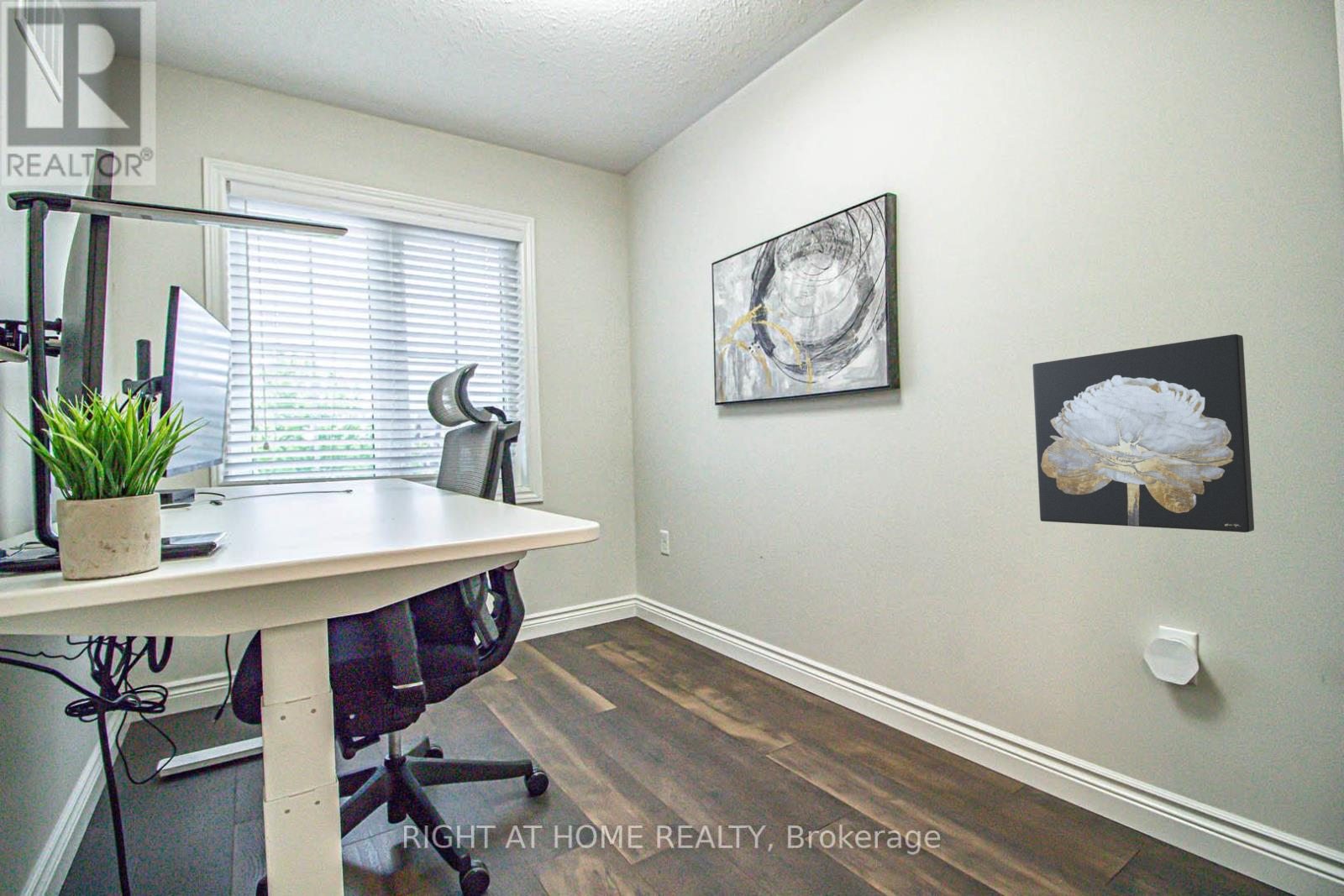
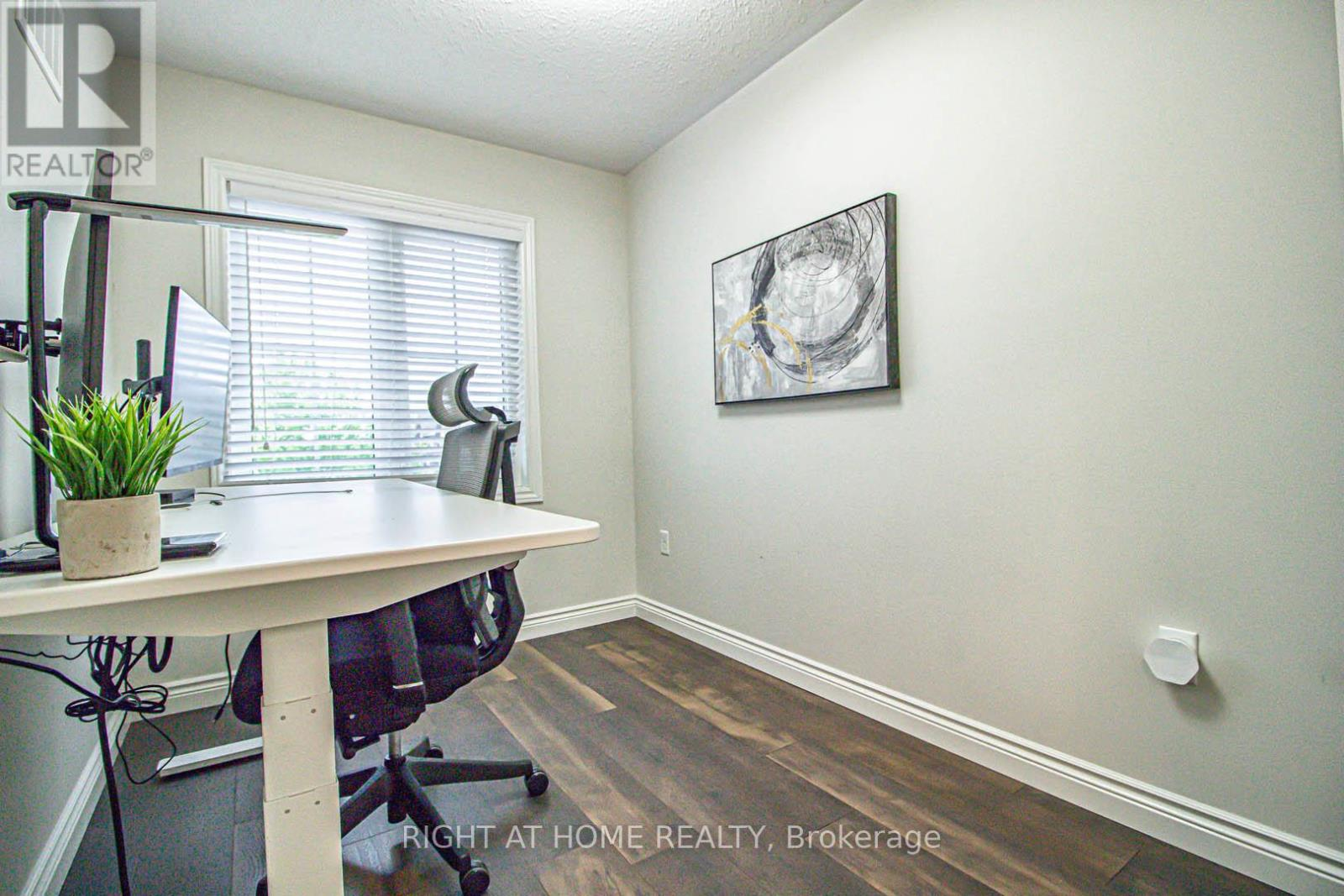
- wall art [1032,333,1255,533]
